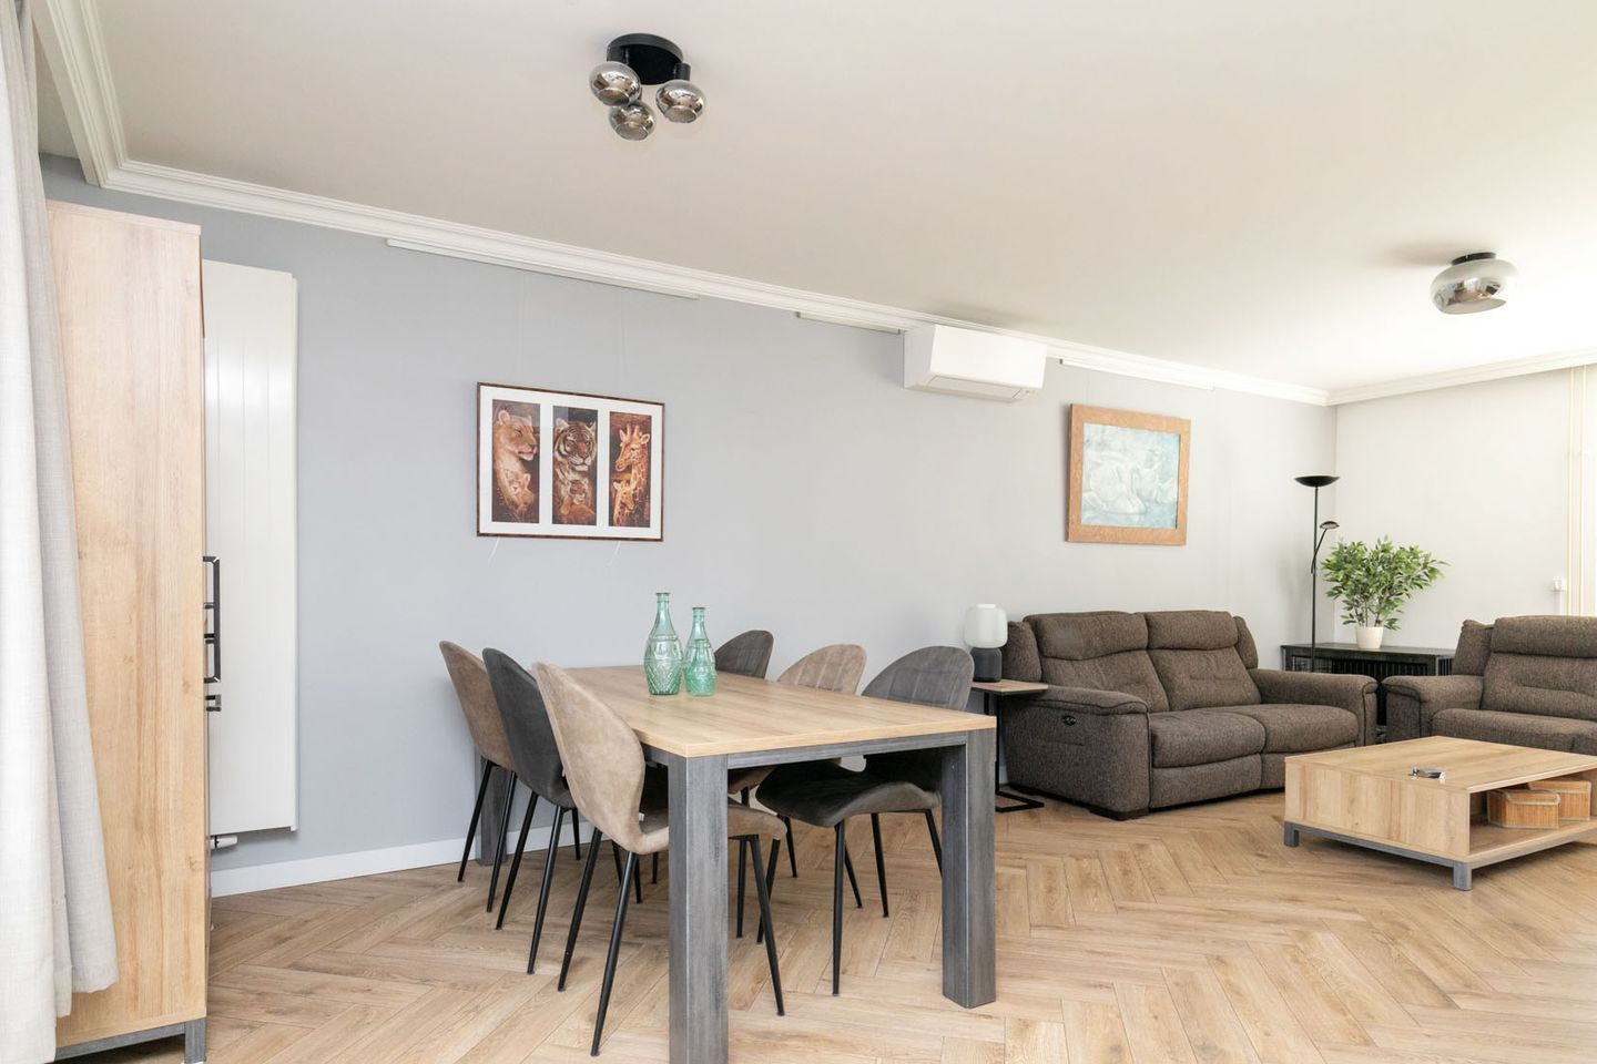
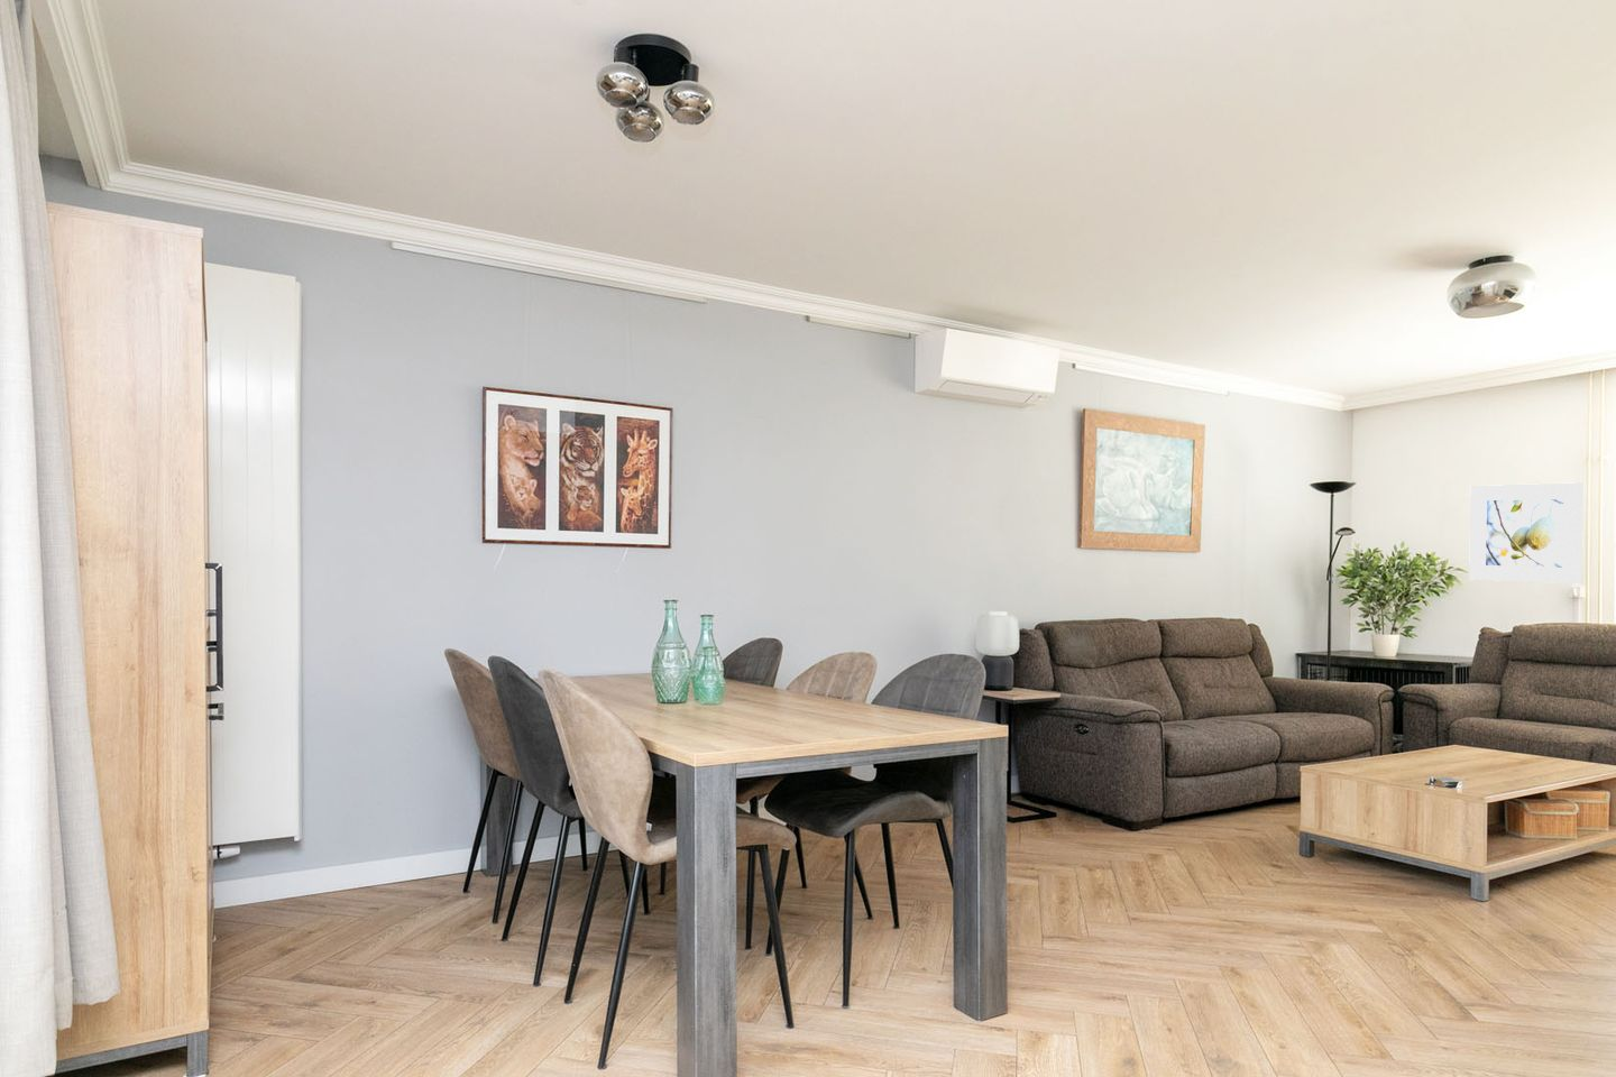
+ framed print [1468,481,1585,584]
